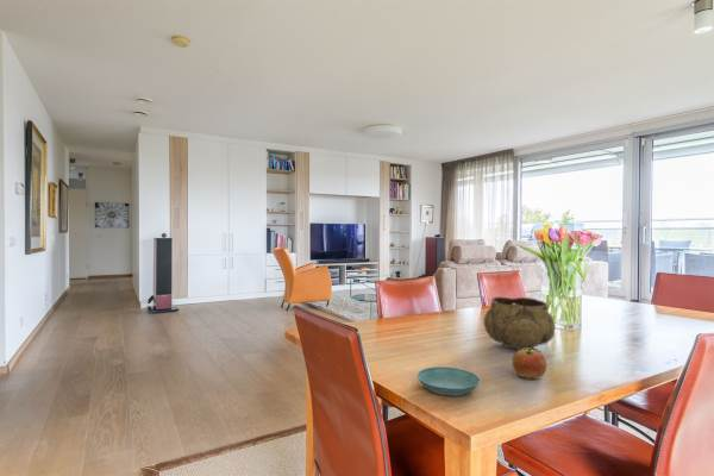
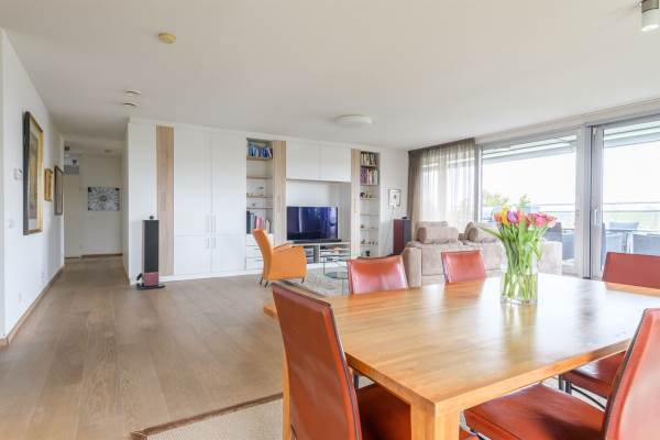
- saucer [416,365,481,397]
- apple [511,349,549,380]
- decorative bowl [483,296,557,351]
